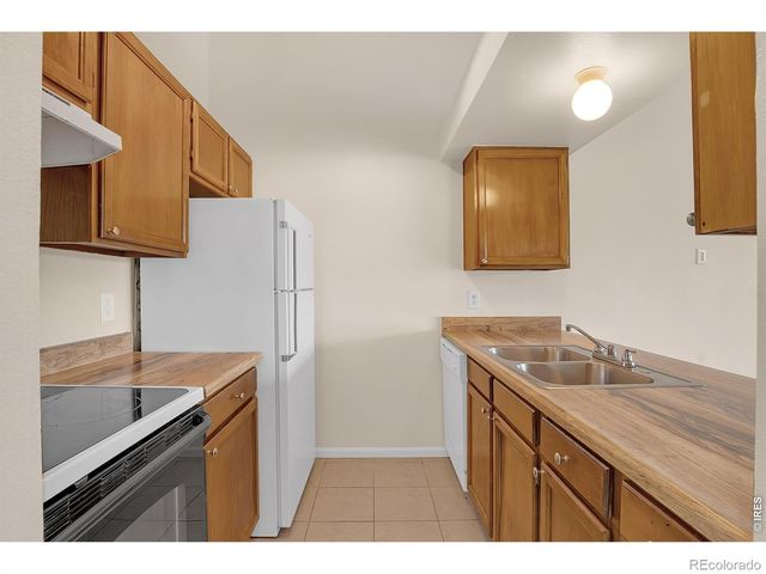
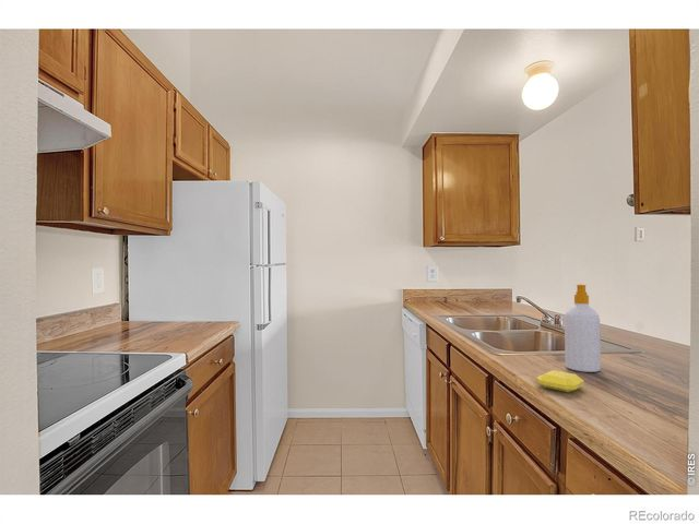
+ soap bar [535,369,585,393]
+ soap bottle [564,283,602,373]
